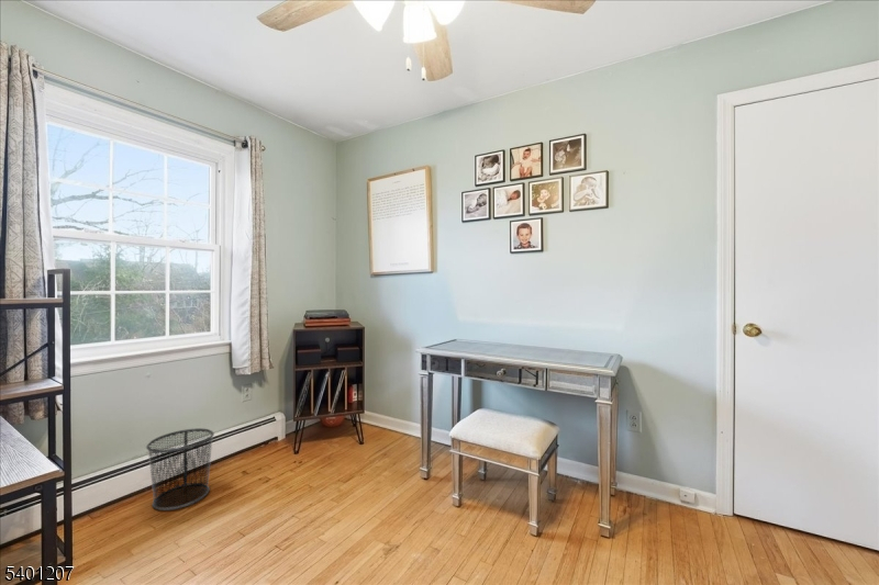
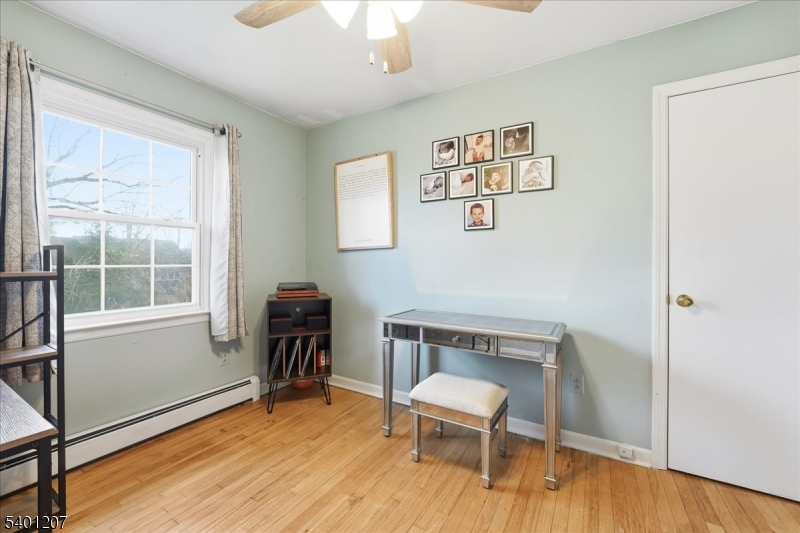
- waste bin [145,427,215,511]
